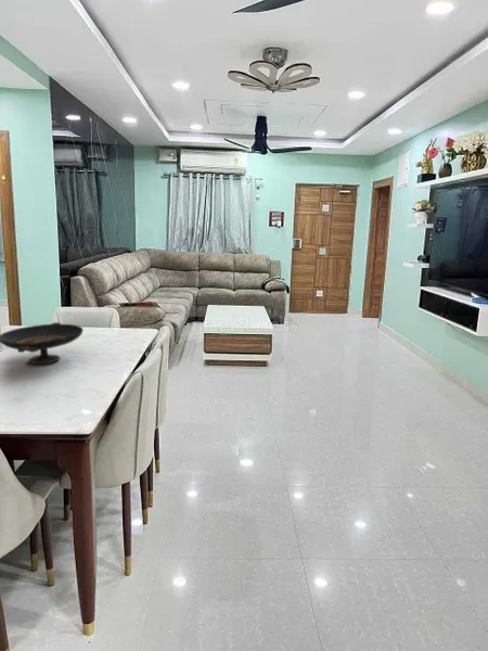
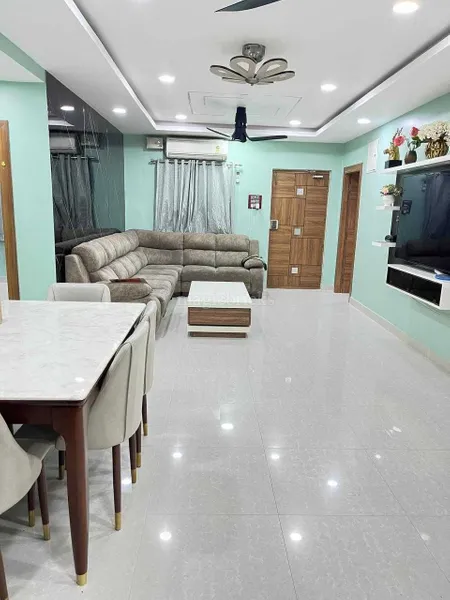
- decorative bowl [0,321,85,365]
